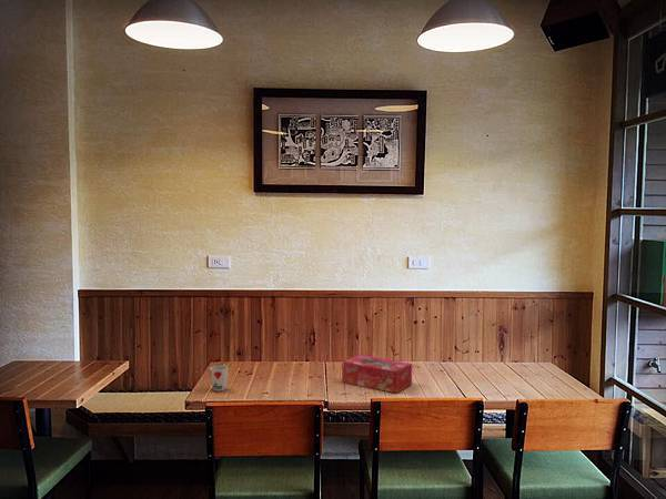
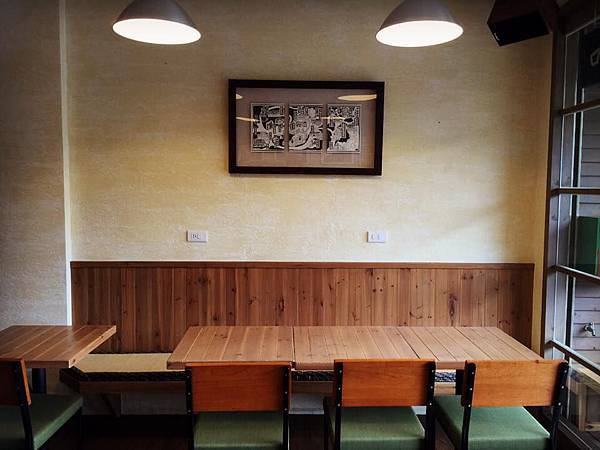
- tissue box [341,354,413,395]
- cup [209,364,230,393]
